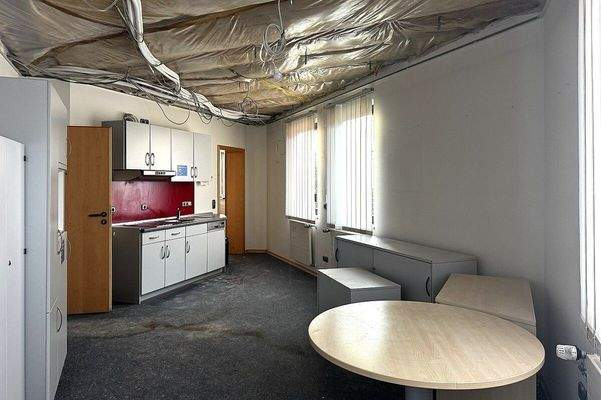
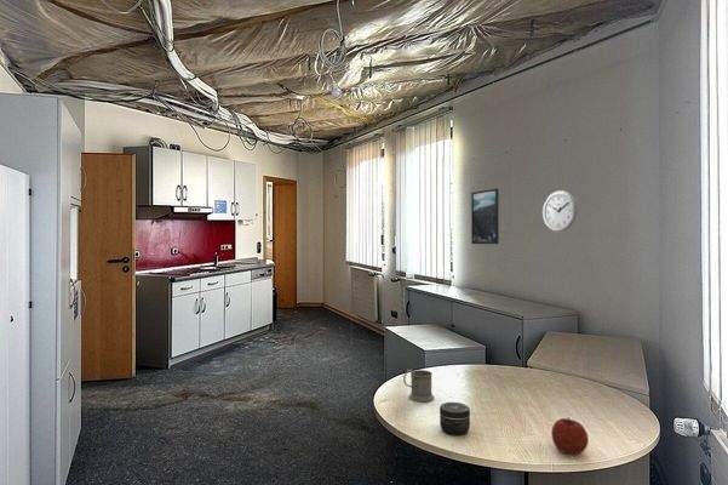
+ fruit [550,417,590,456]
+ mug [402,369,435,403]
+ jar [438,401,471,436]
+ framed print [470,188,500,245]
+ wall clock [541,190,578,233]
